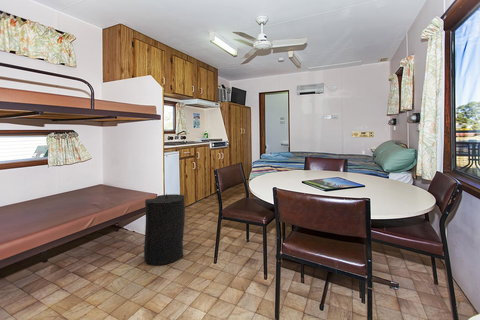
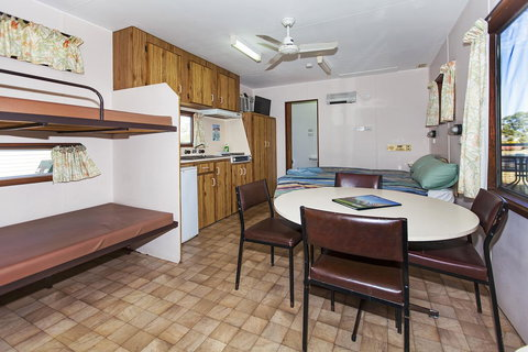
- trash can [143,193,186,266]
